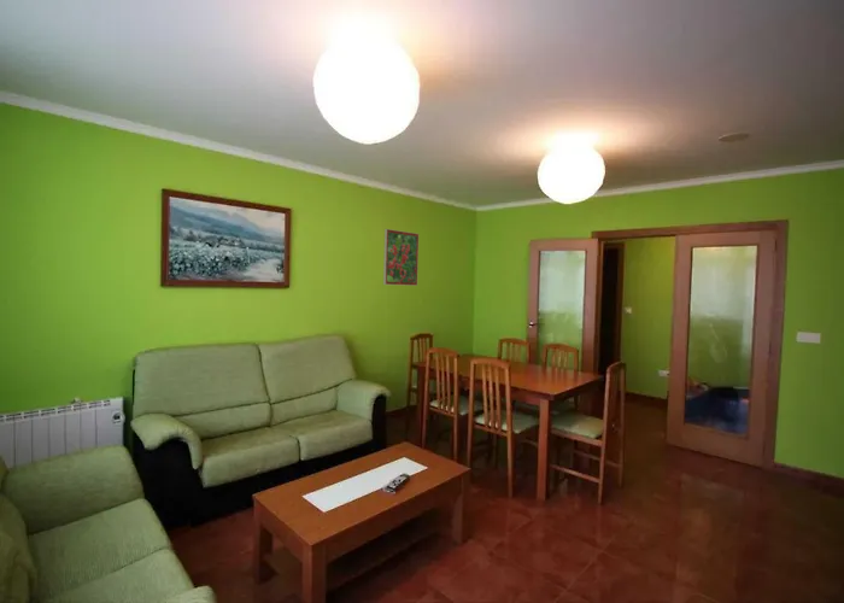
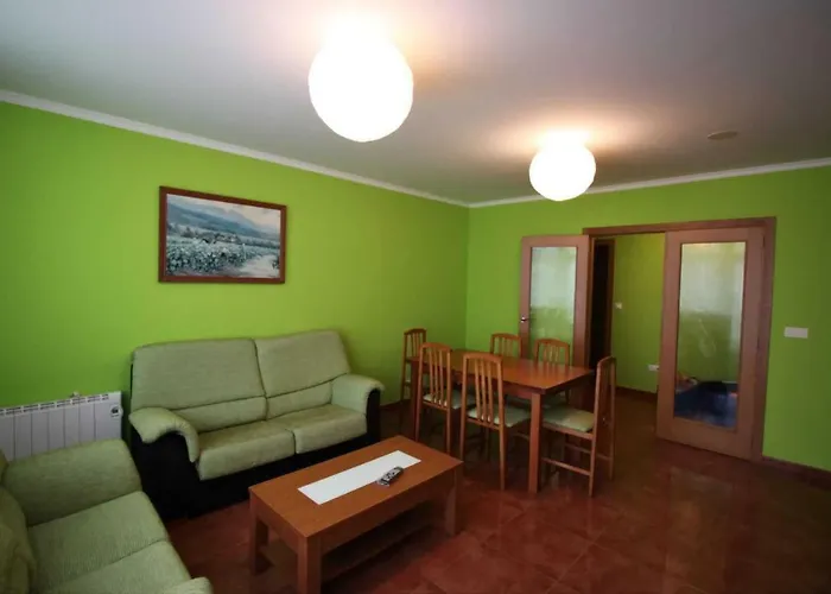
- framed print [382,228,420,287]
